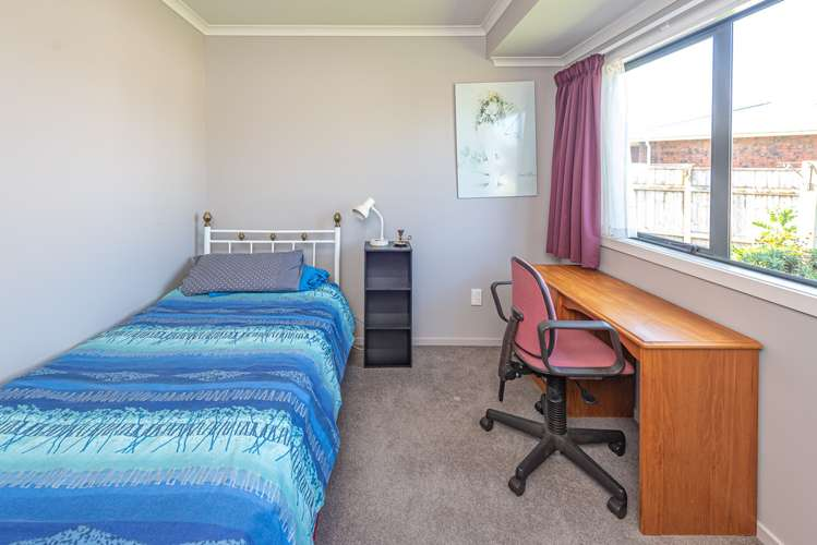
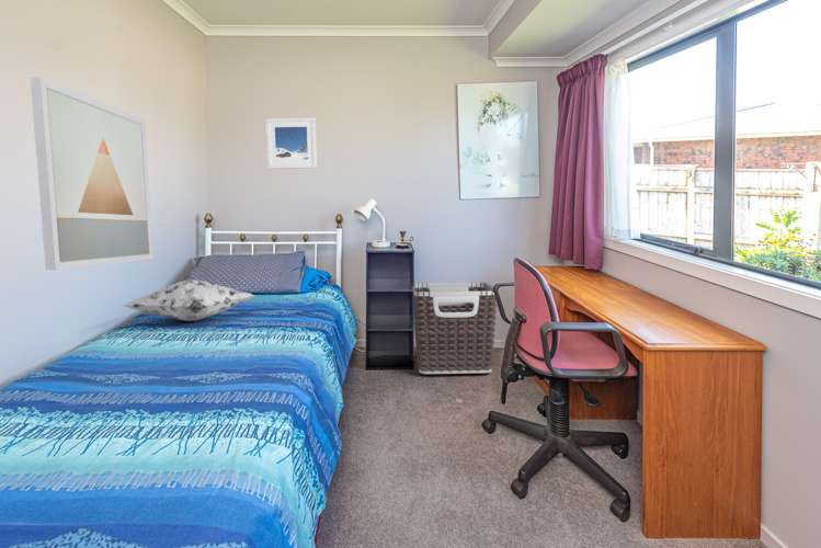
+ decorative pillow [123,279,255,322]
+ wall art [30,77,155,271]
+ clothes hamper [411,281,498,375]
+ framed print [265,117,318,170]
